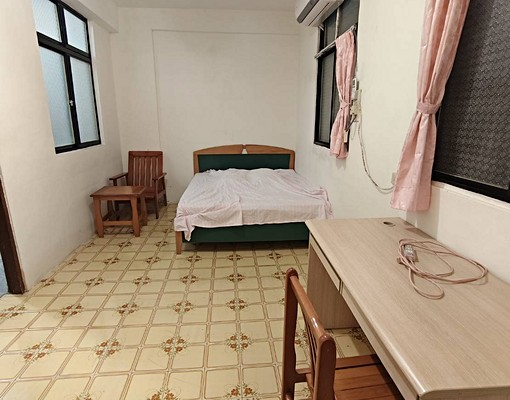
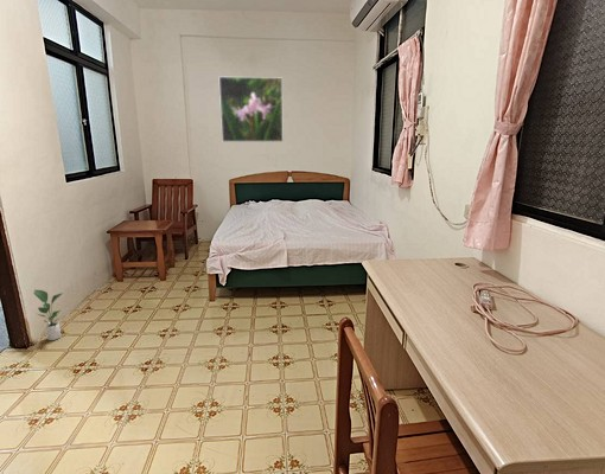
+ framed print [218,76,285,143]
+ potted plant [33,289,64,341]
